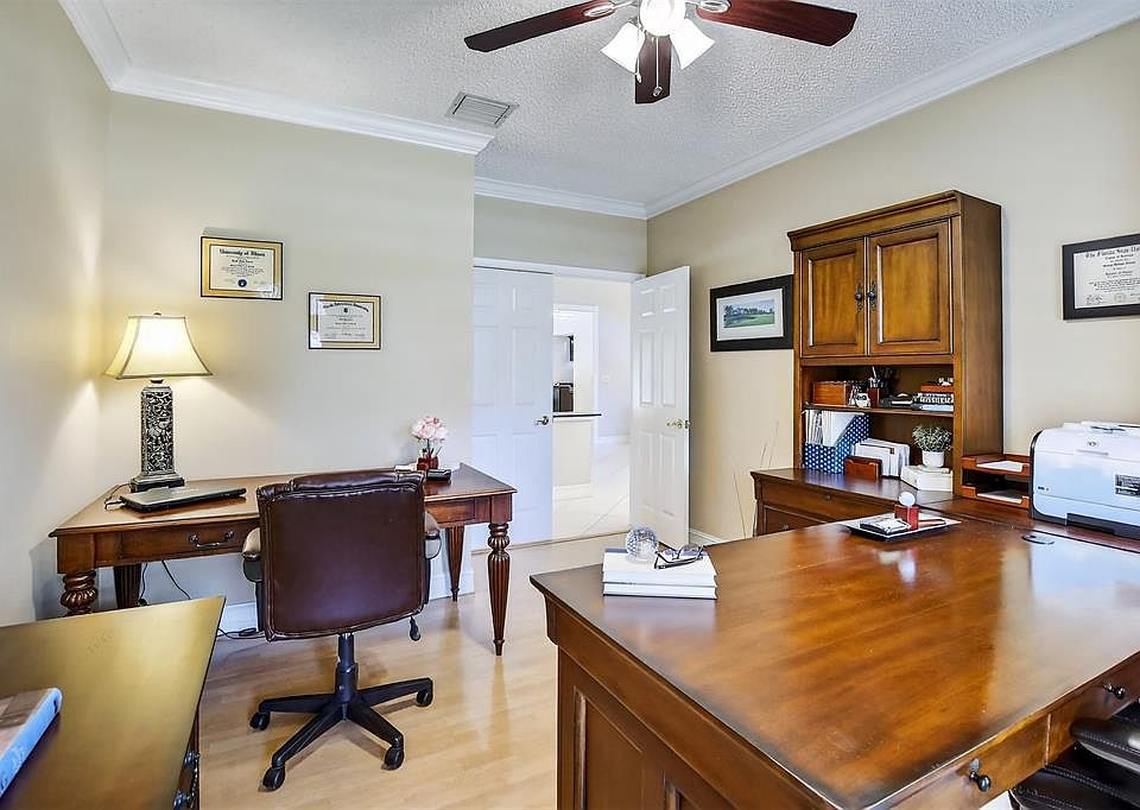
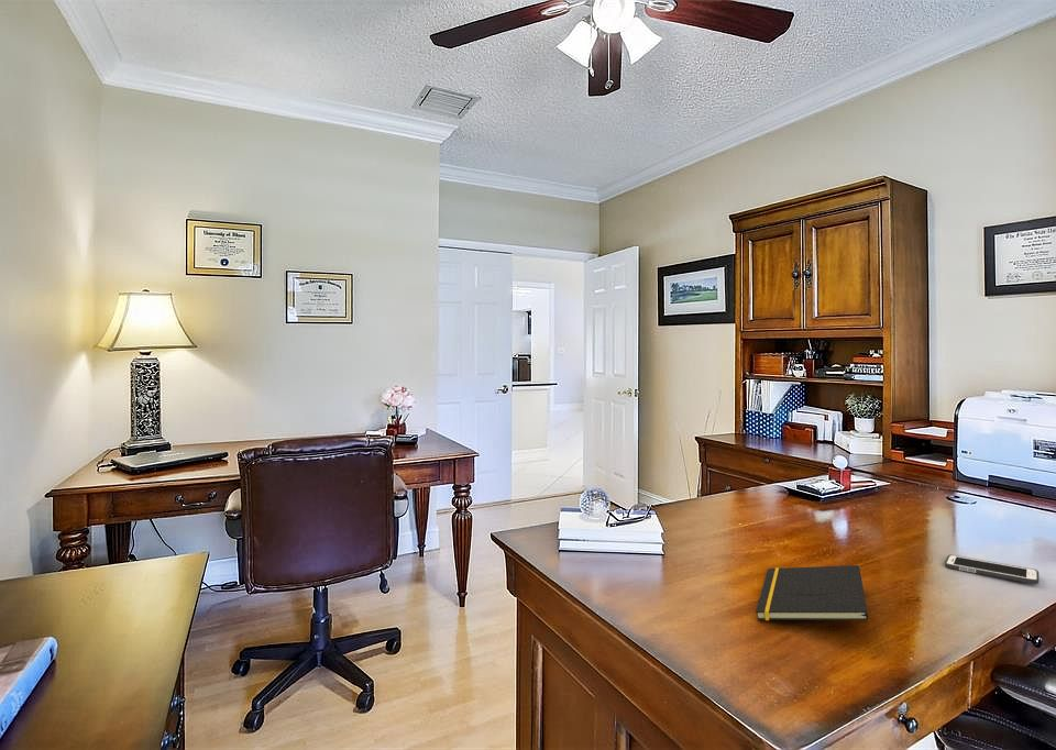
+ notepad [755,564,870,621]
+ cell phone [944,554,1041,585]
